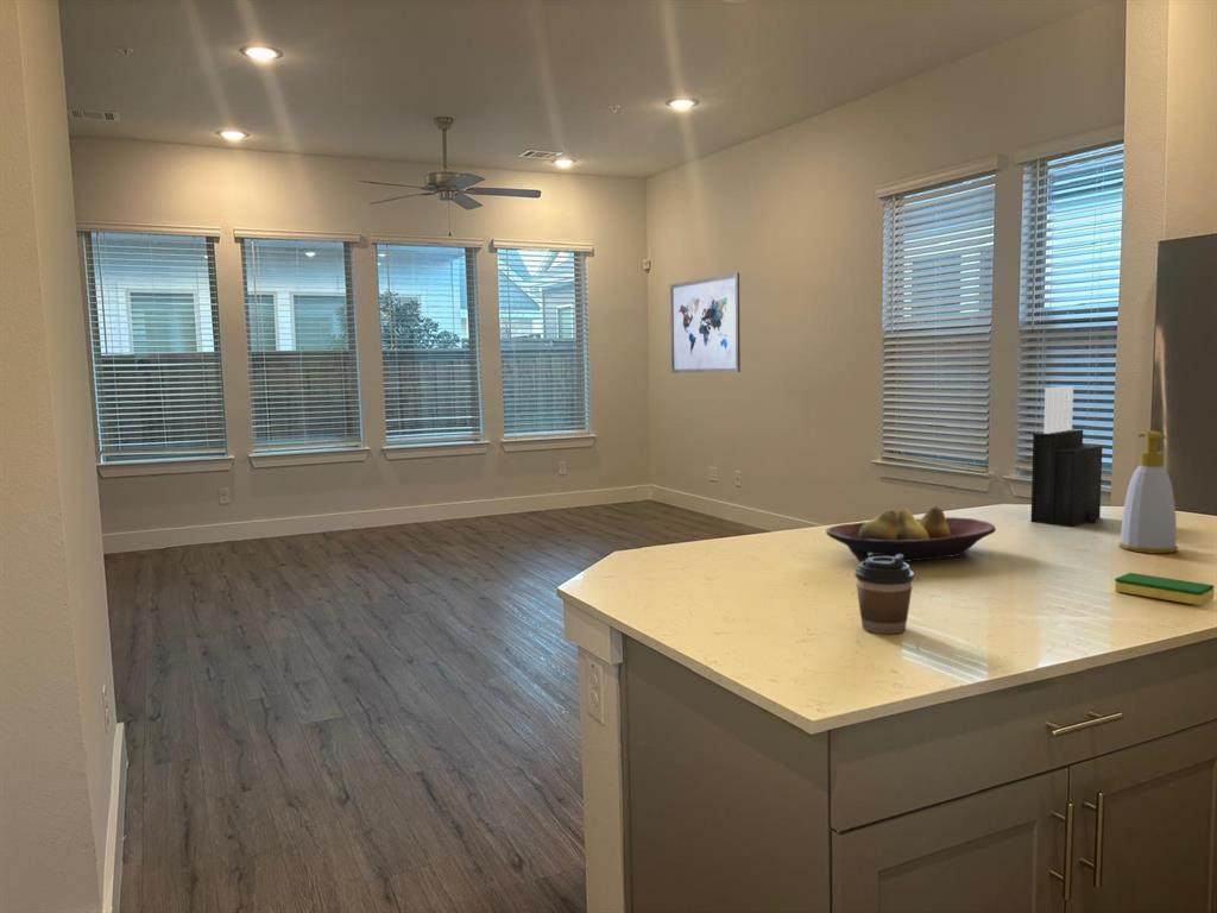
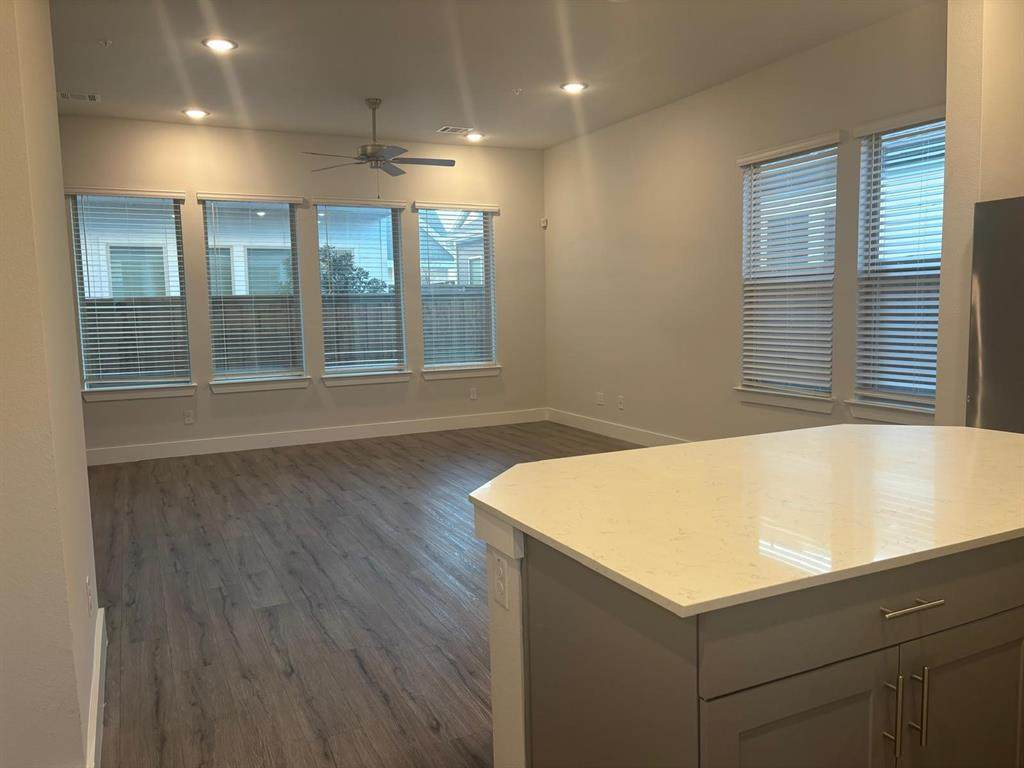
- dish sponge [1114,572,1216,606]
- knife block [1030,385,1104,528]
- soap bottle [1117,430,1179,555]
- wall art [669,271,742,374]
- coffee cup [853,555,915,635]
- fruit bowl [825,504,997,562]
